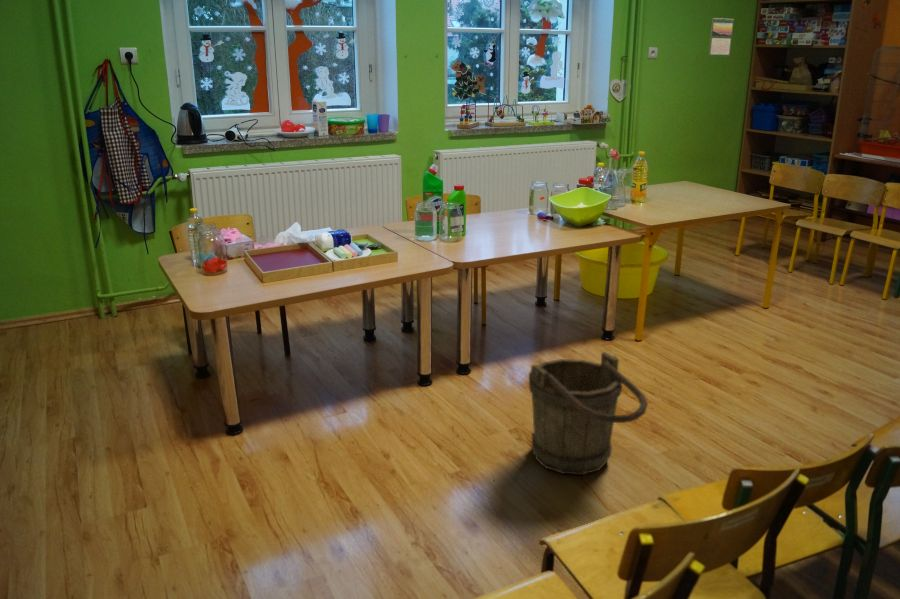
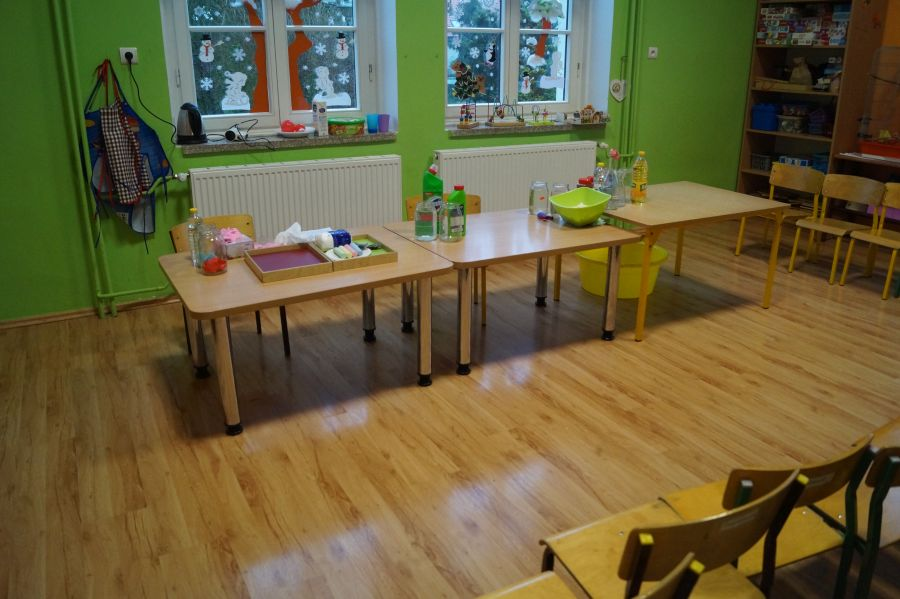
- calendar [708,17,735,58]
- bucket [528,351,649,476]
